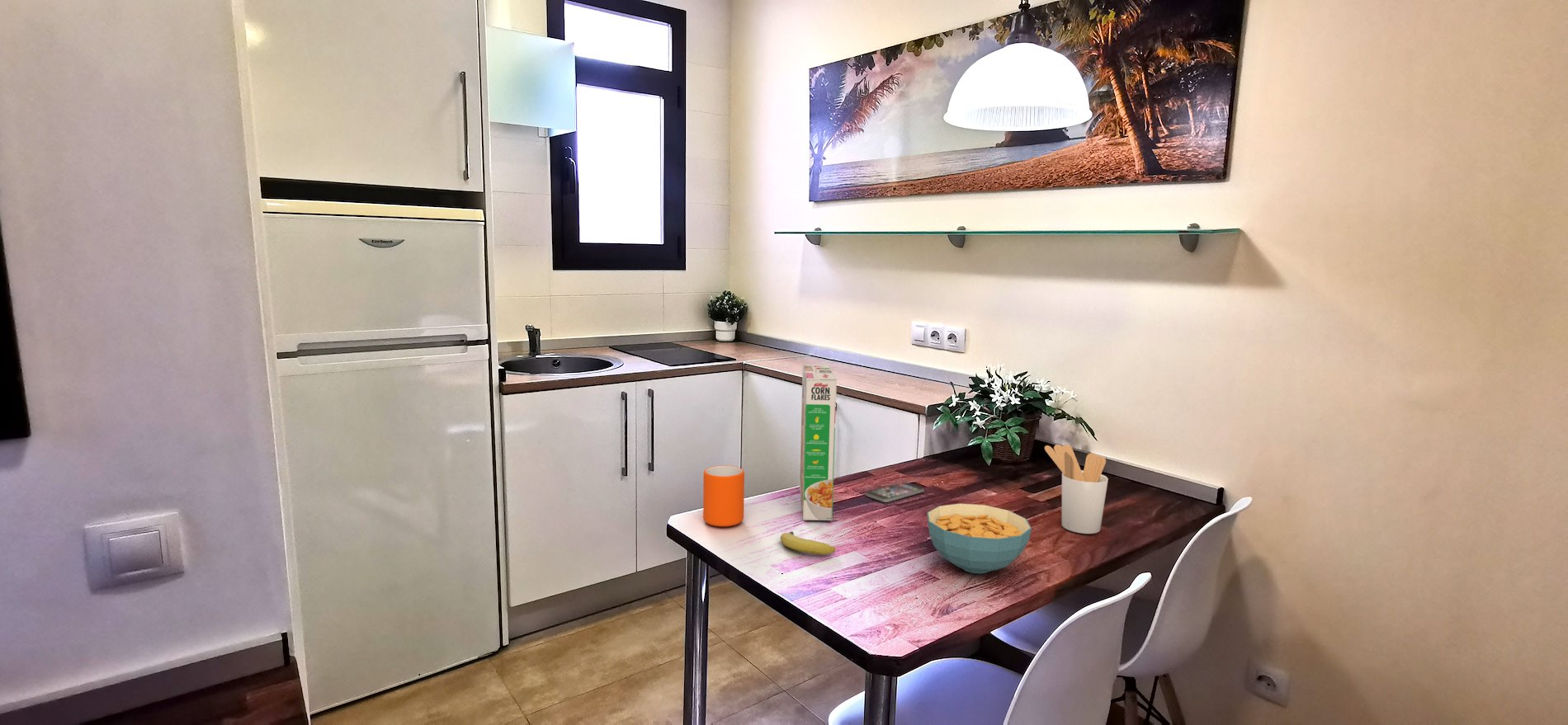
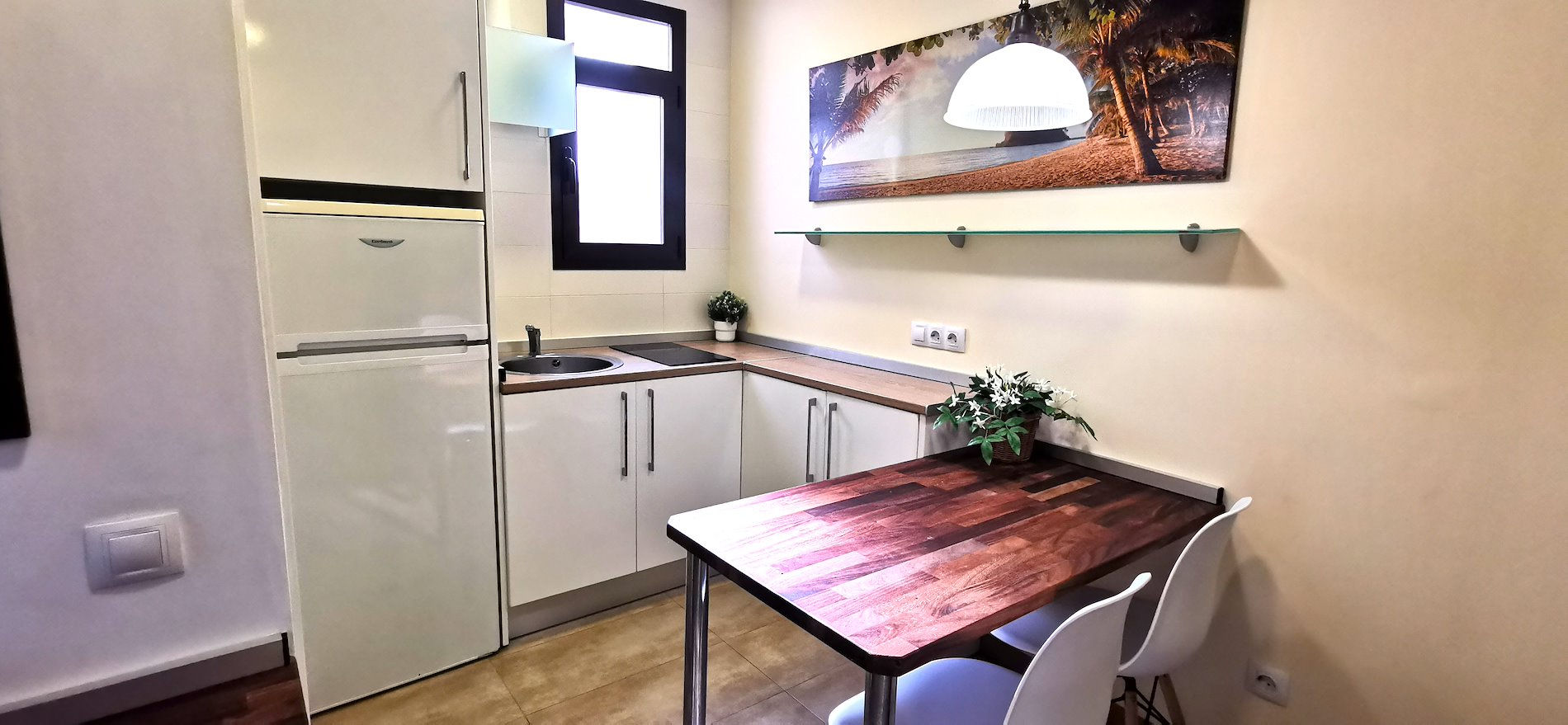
- utensil holder [1044,444,1109,534]
- cereal box [799,364,838,521]
- smartphone [865,482,925,503]
- fruit [780,530,836,556]
- cereal bowl [926,503,1032,574]
- mug [702,465,745,527]
